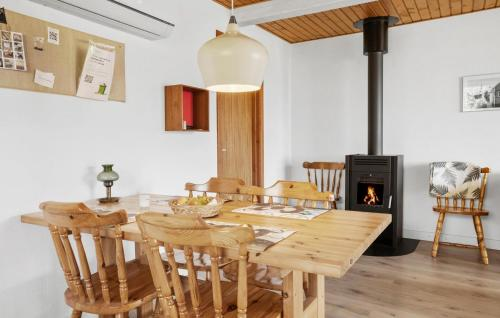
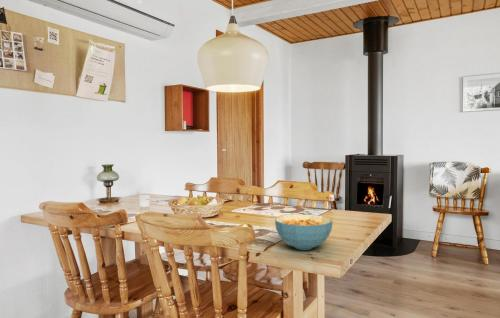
+ cereal bowl [274,214,334,251]
